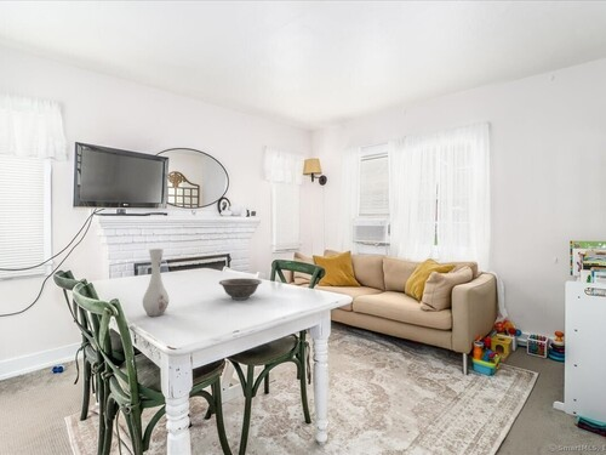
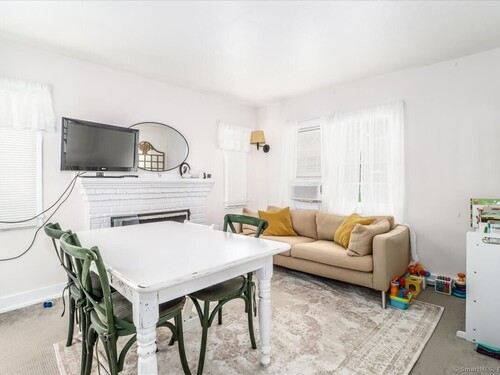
- decorative bowl [218,277,263,301]
- vase [142,248,170,317]
